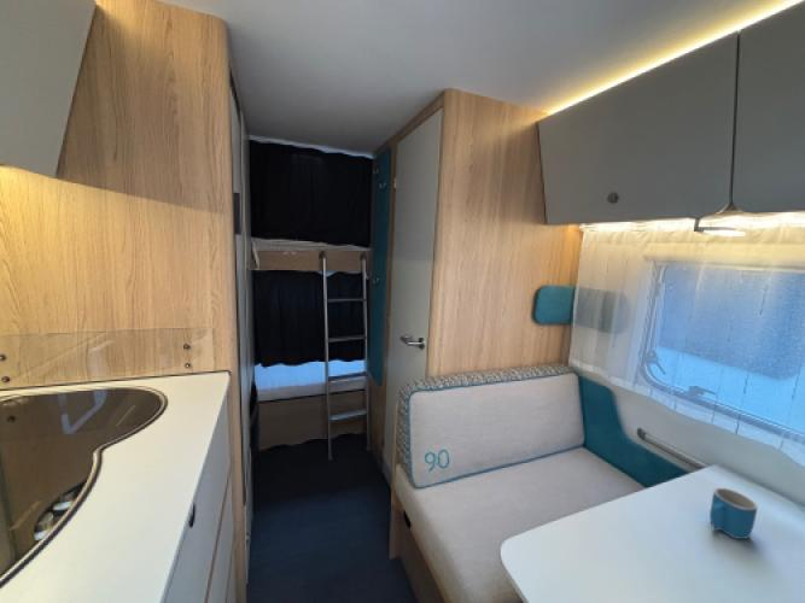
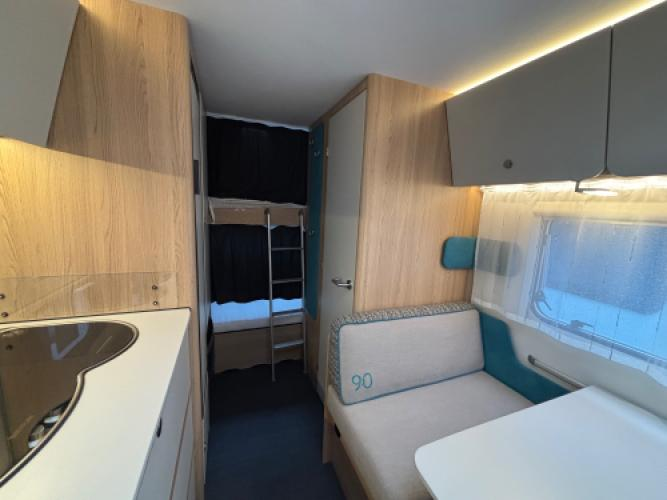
- mug [708,487,759,540]
